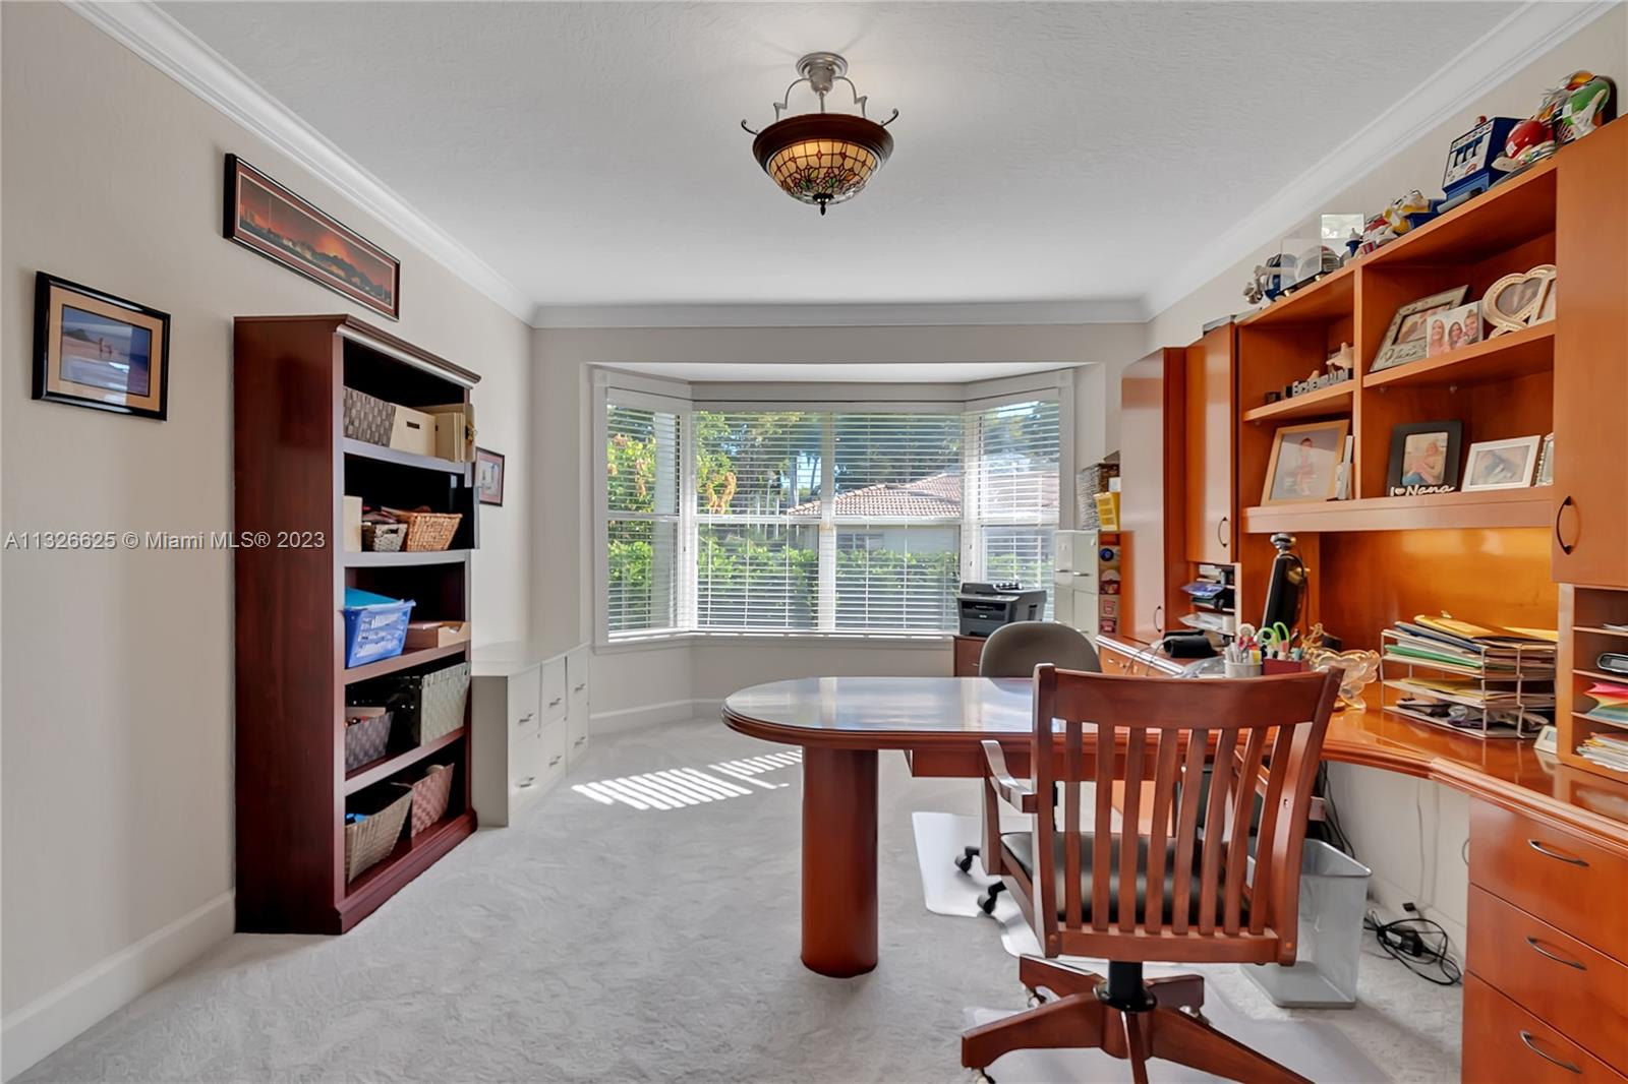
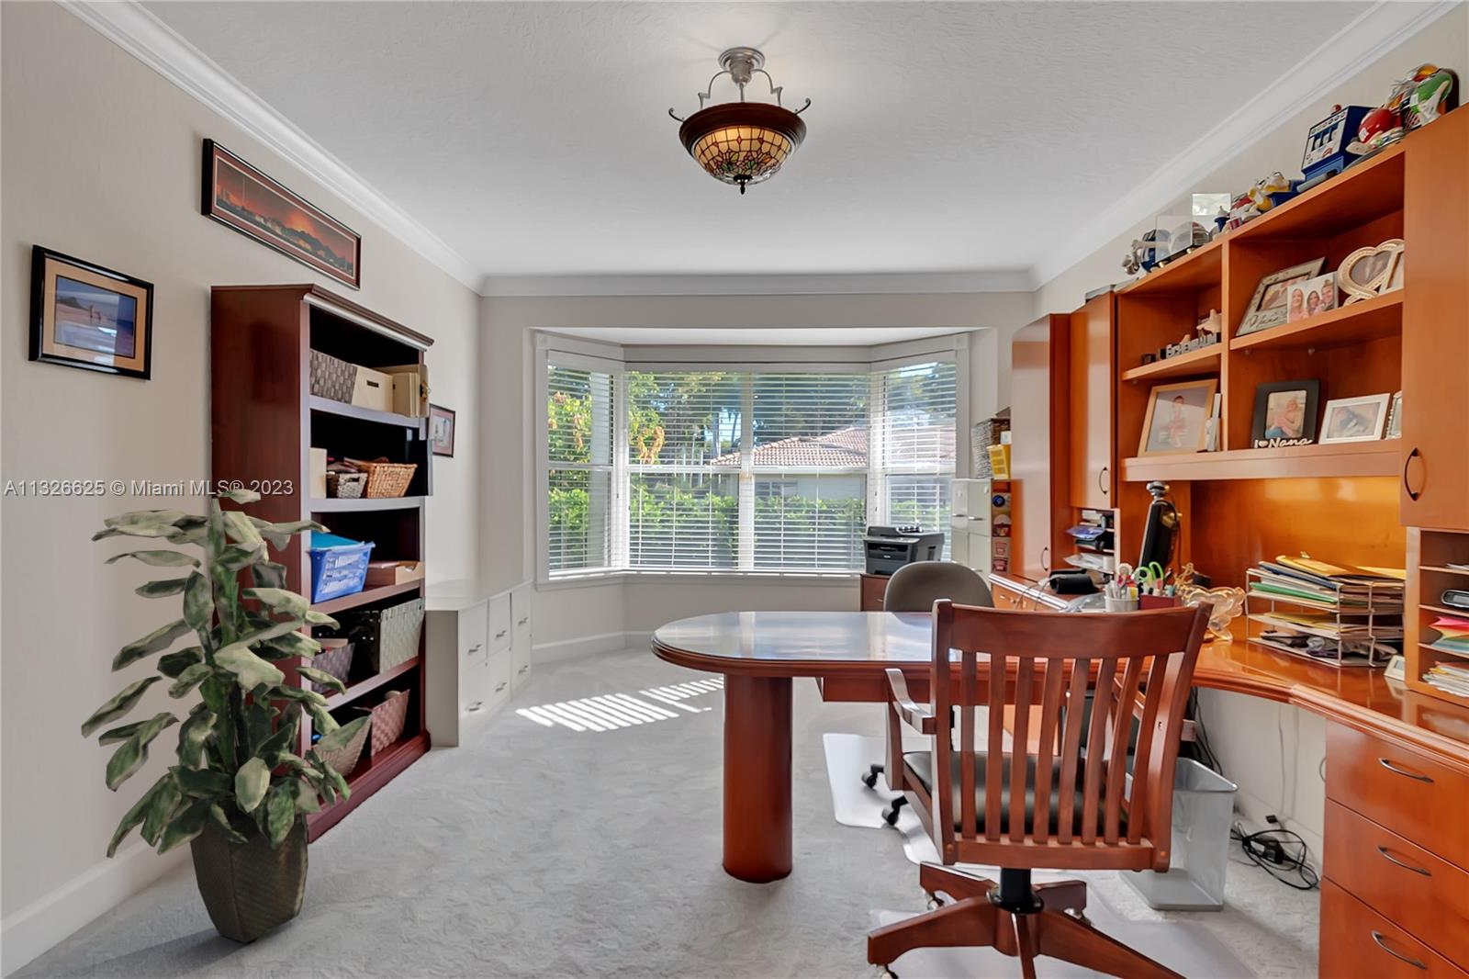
+ indoor plant [80,488,370,943]
